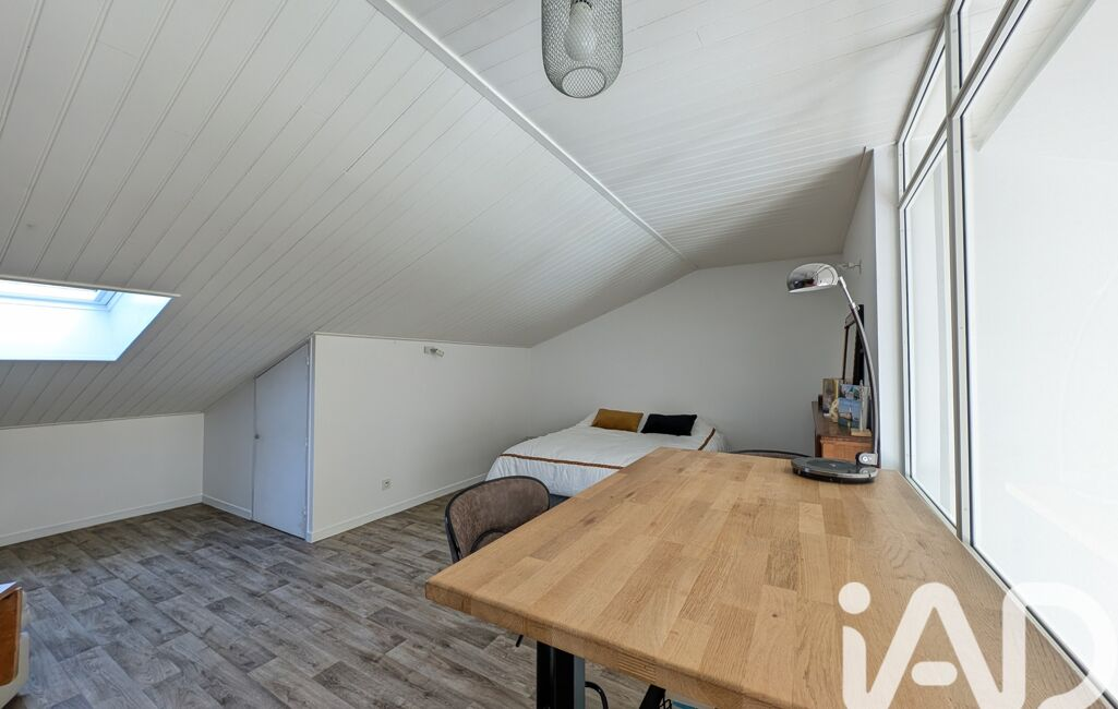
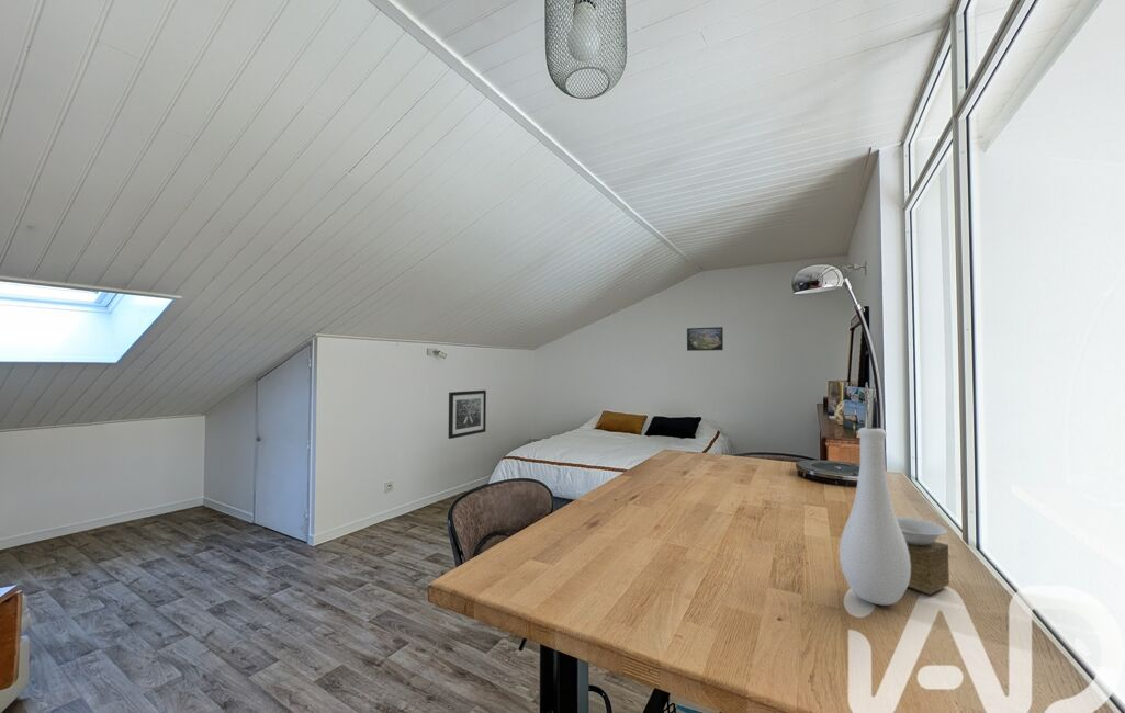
+ wall art [448,389,487,440]
+ vase [839,427,950,607]
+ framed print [686,326,724,352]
